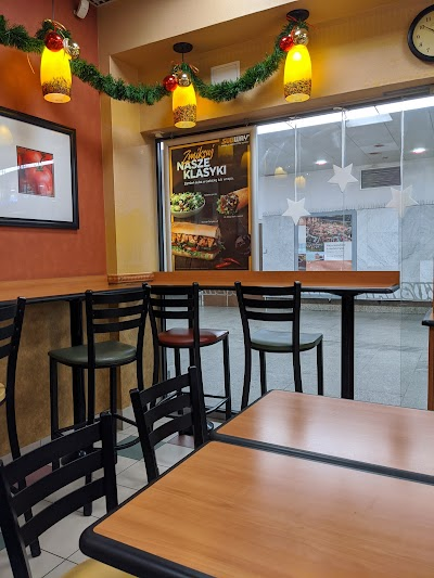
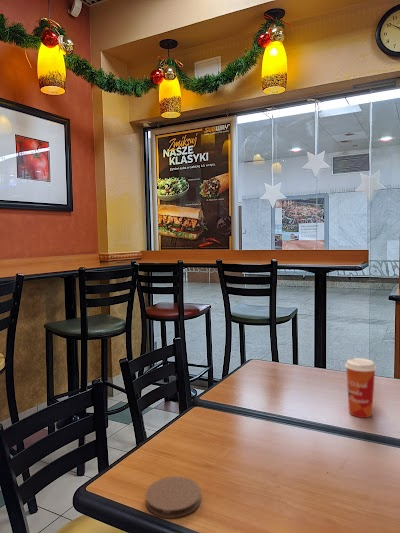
+ paper cup [344,357,377,419]
+ coaster [145,475,202,519]
